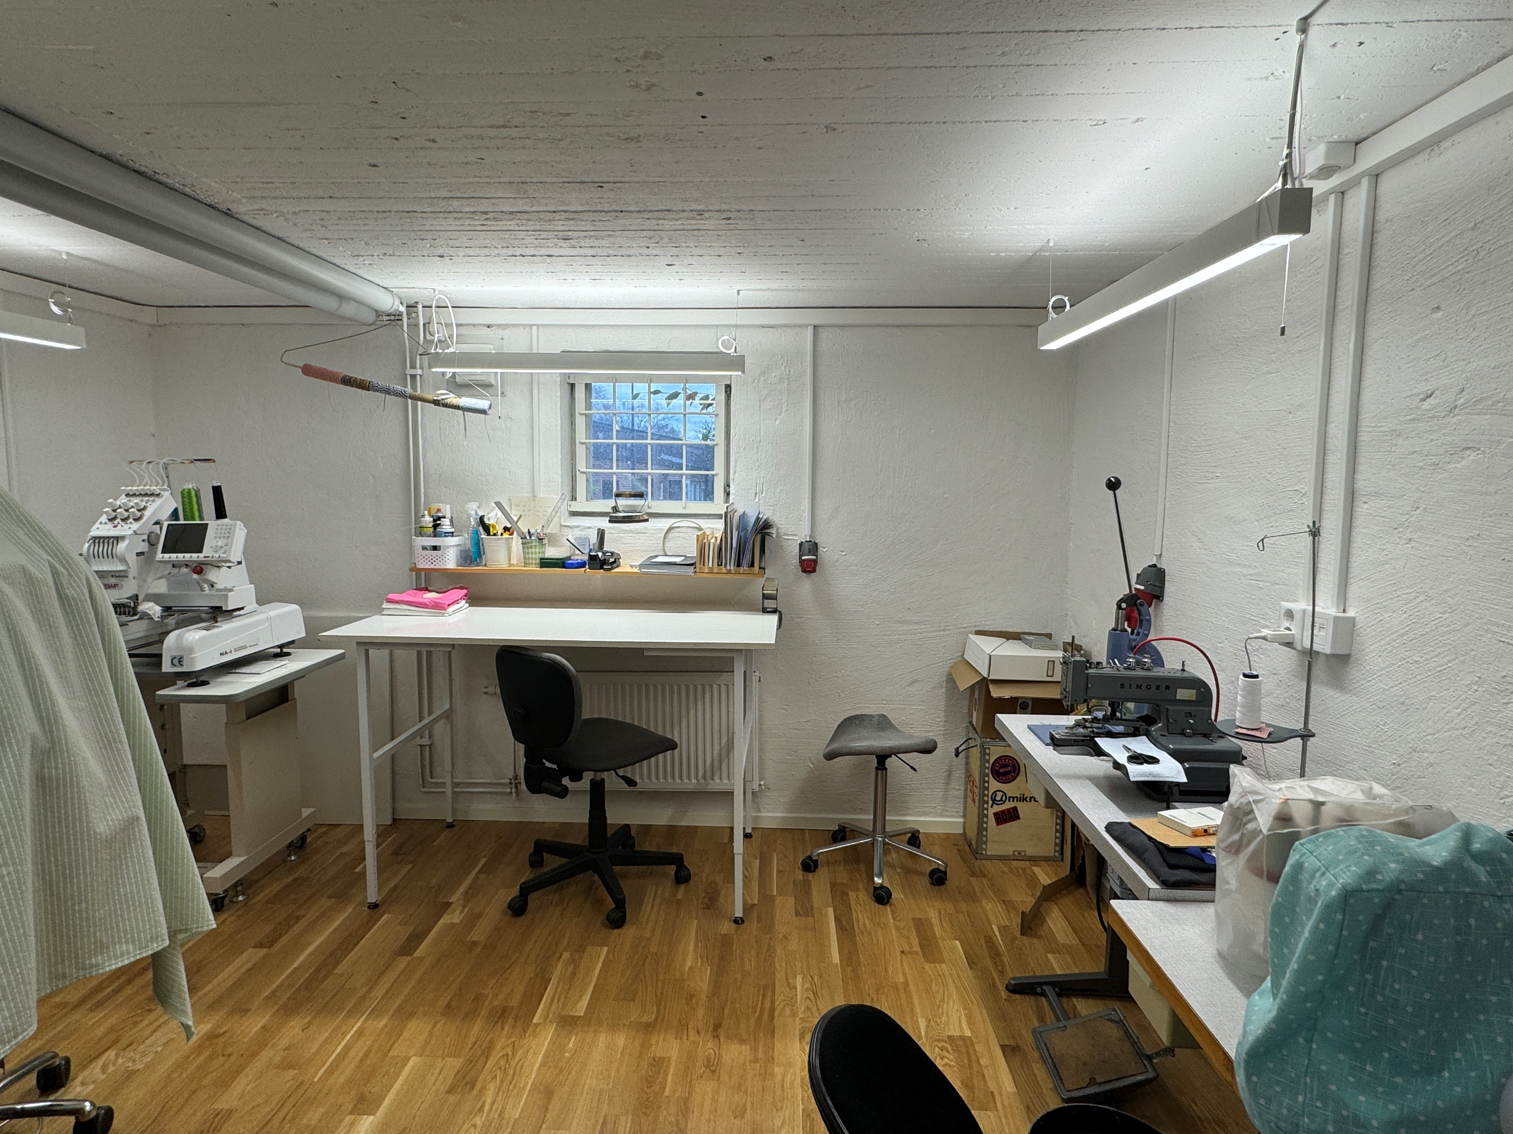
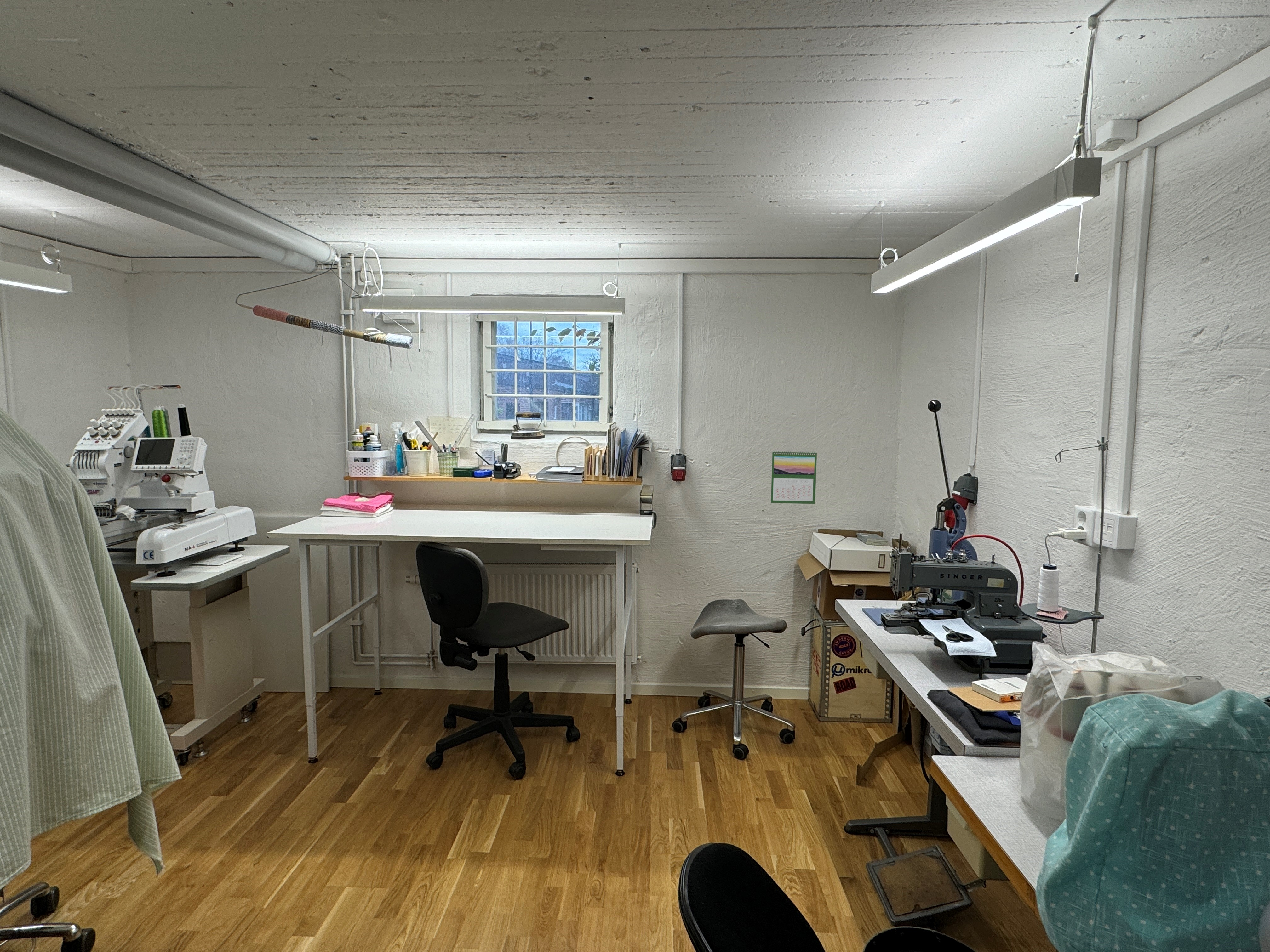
+ calendar [770,450,817,504]
